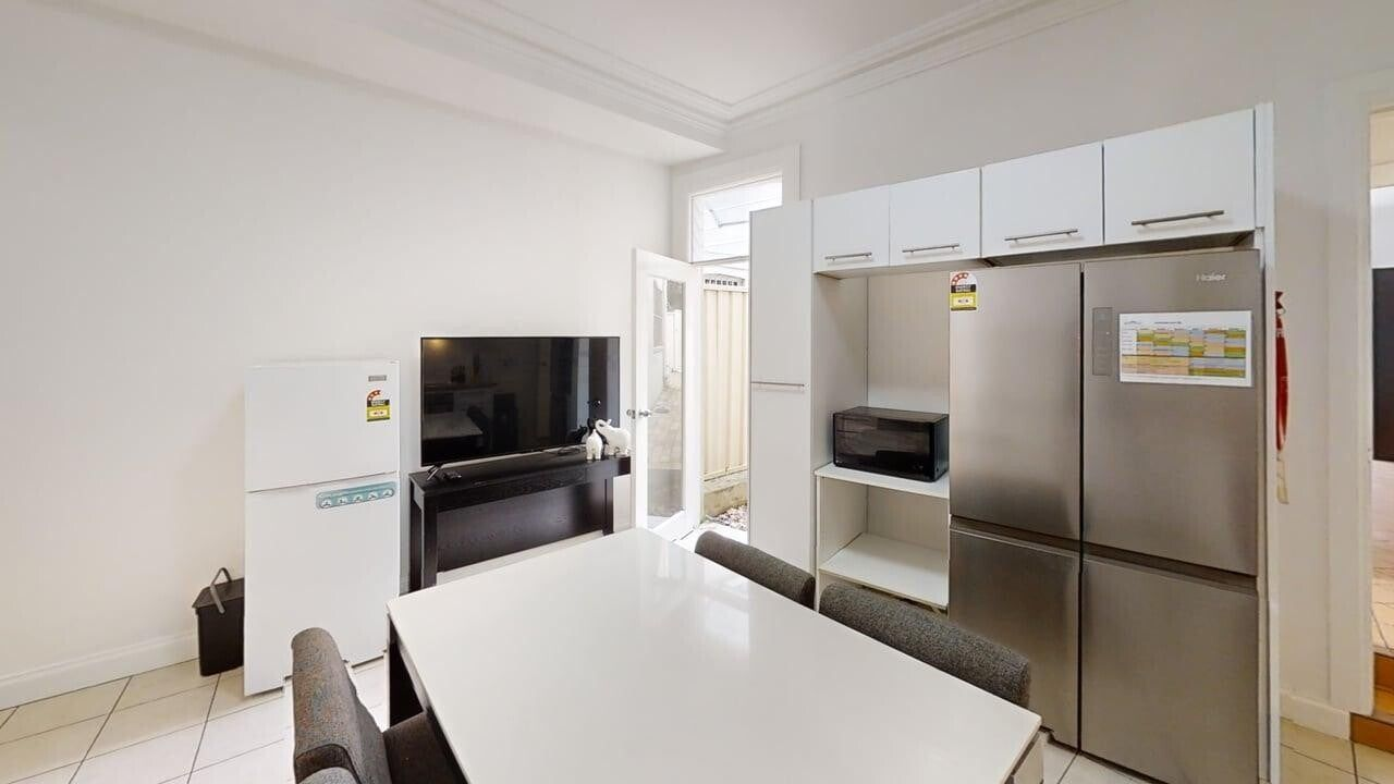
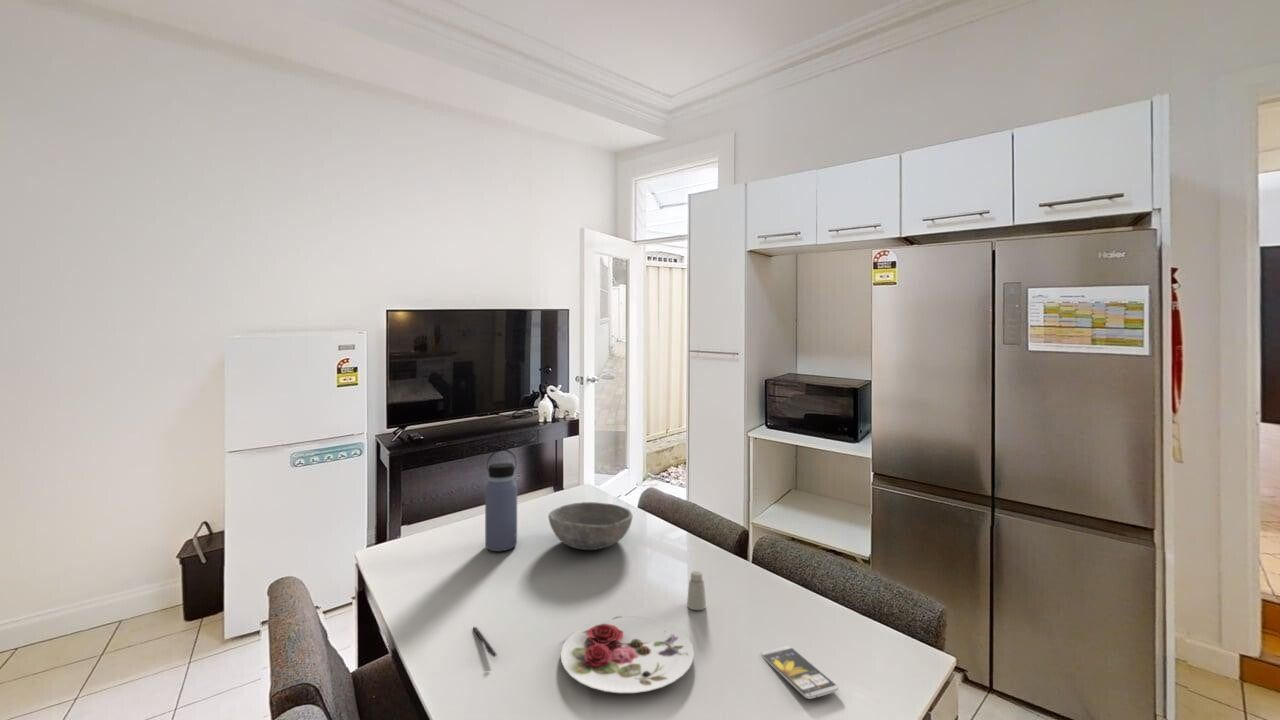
+ smartphone [760,645,839,700]
+ plate [560,615,695,694]
+ water bottle [484,448,518,552]
+ saltshaker [686,570,707,611]
+ pen [473,626,498,658]
+ bowl [547,501,634,551]
